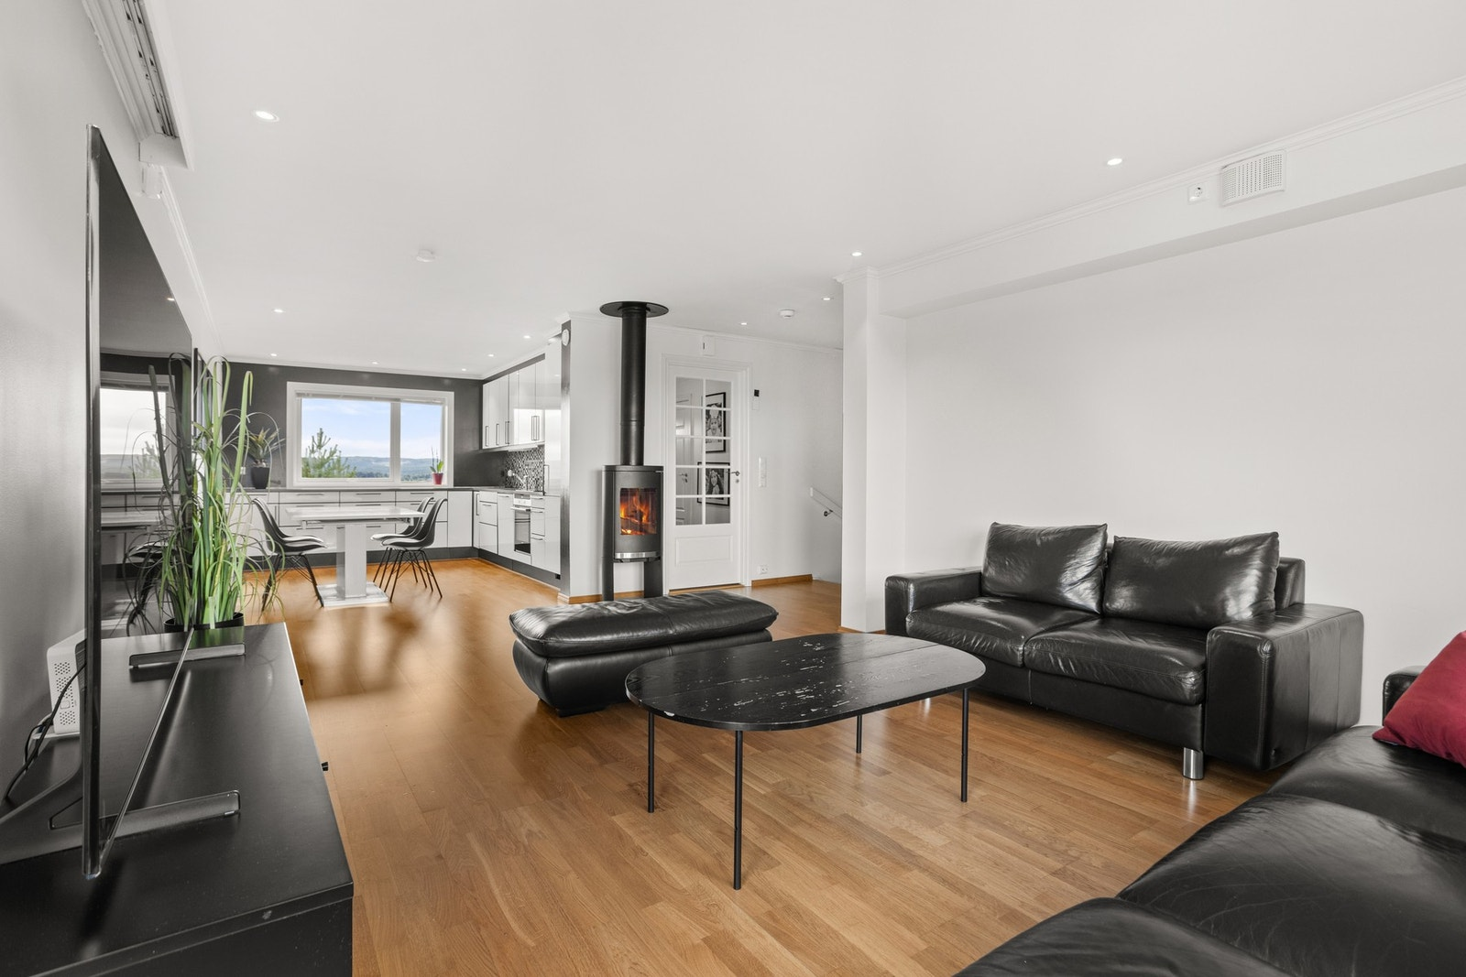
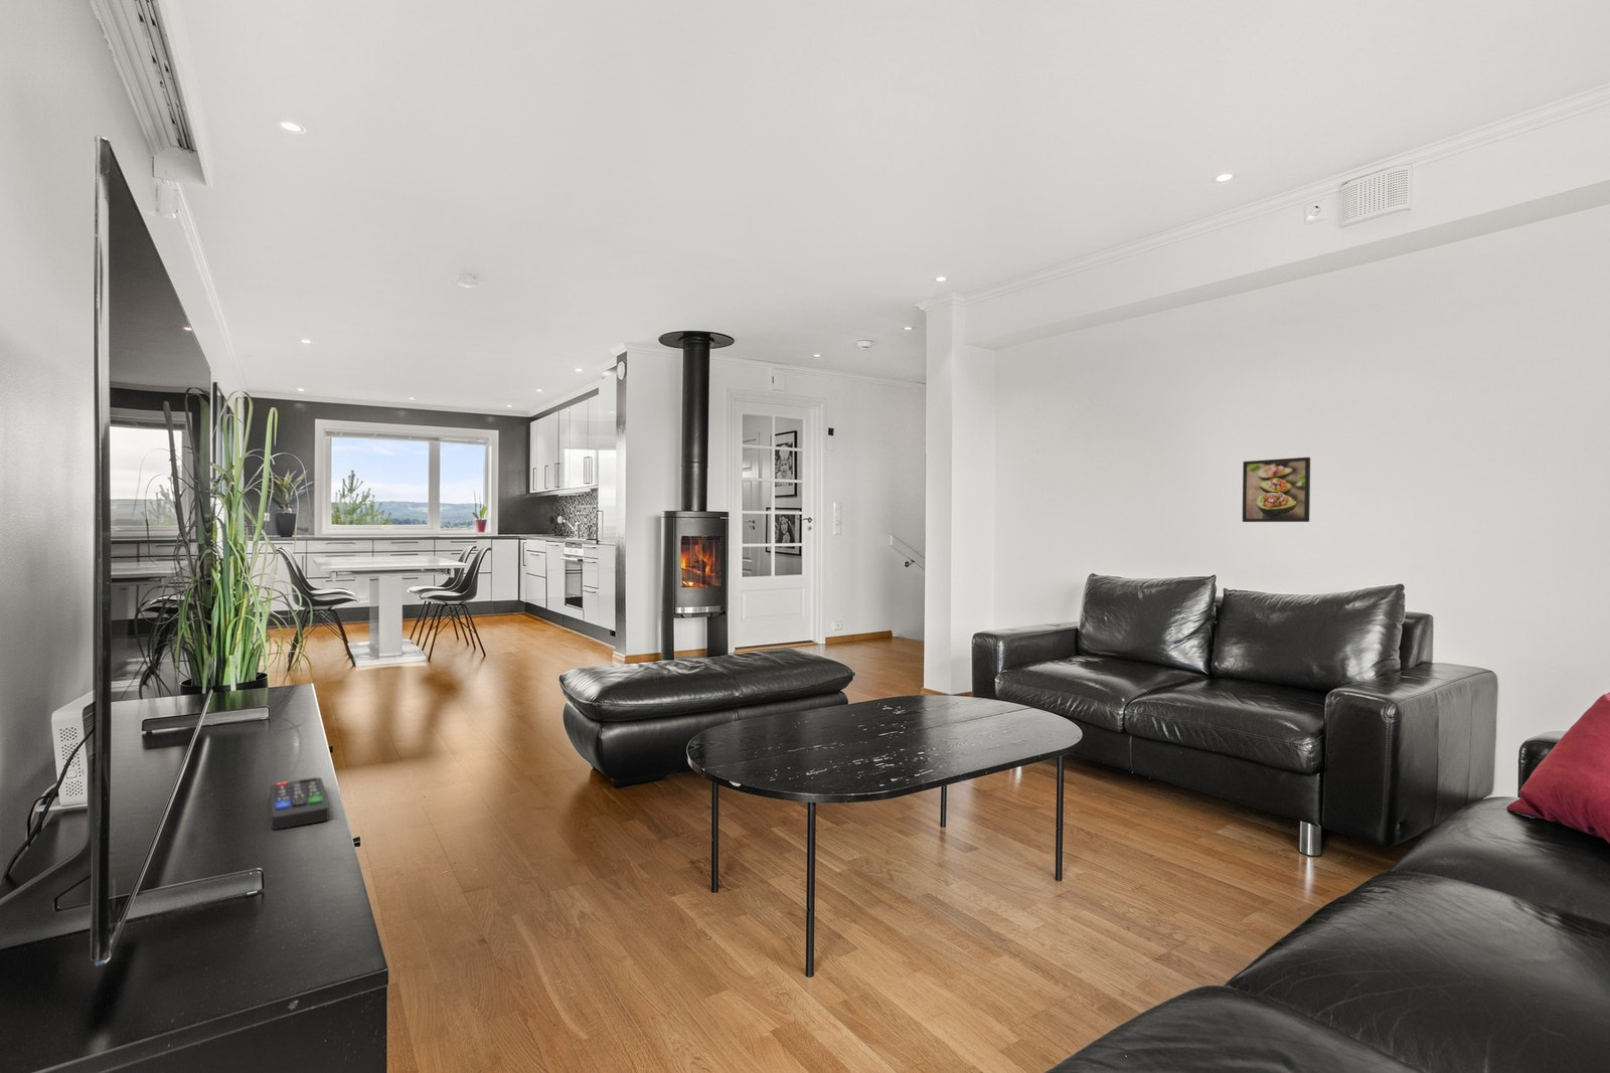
+ remote control [268,776,331,831]
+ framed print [1242,456,1312,523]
